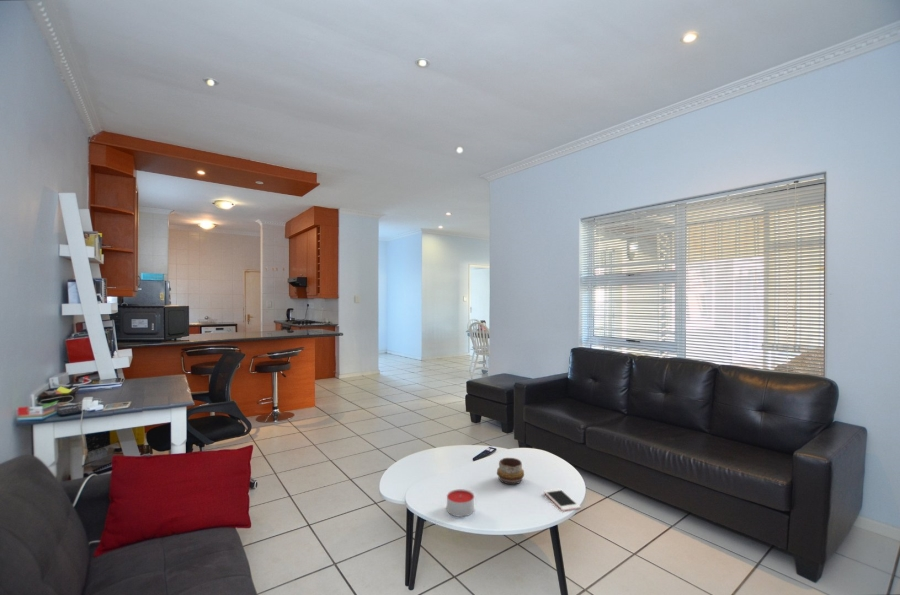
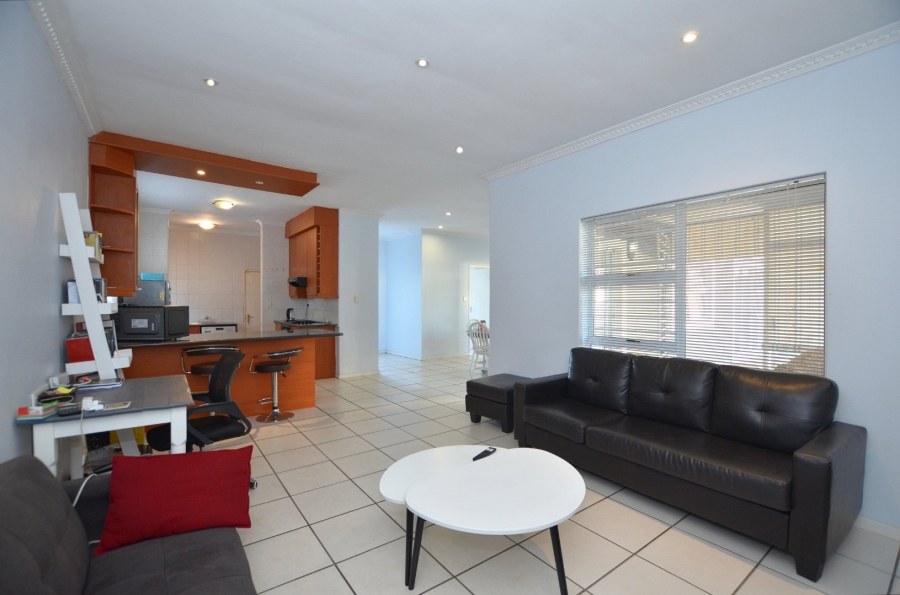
- candle [446,488,475,518]
- decorative bowl [496,457,525,485]
- cell phone [543,488,582,512]
